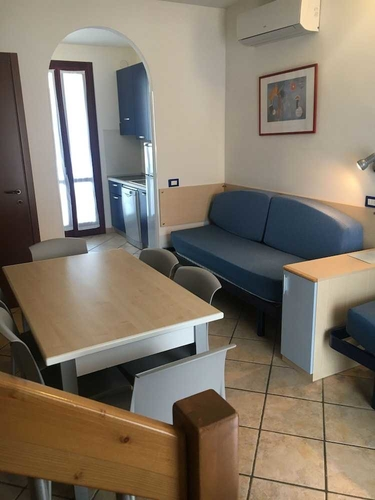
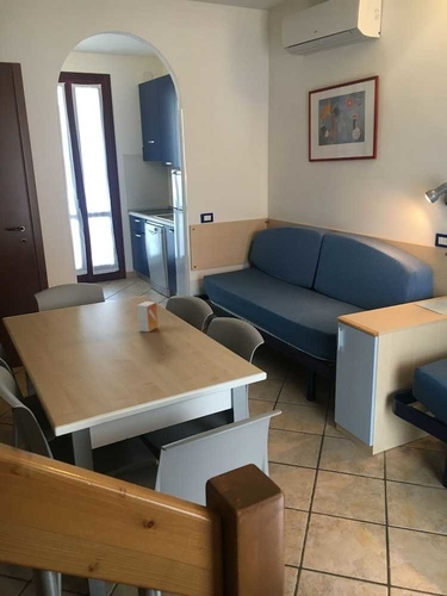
+ small box [136,300,159,333]
